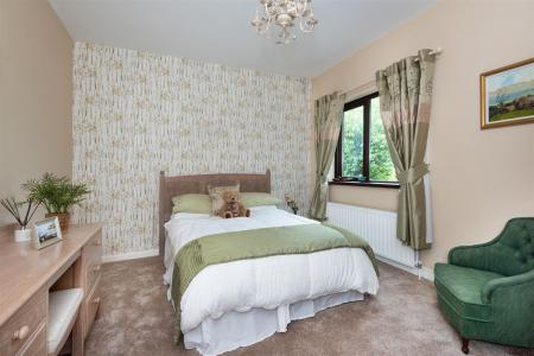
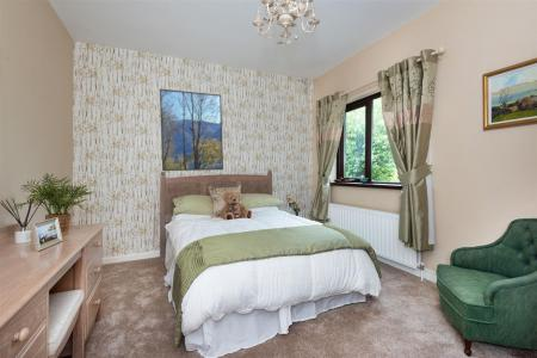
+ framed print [159,88,224,172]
